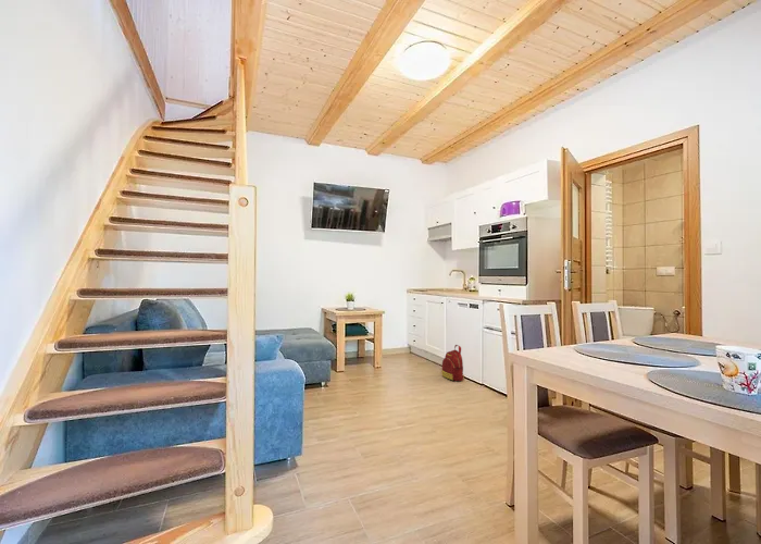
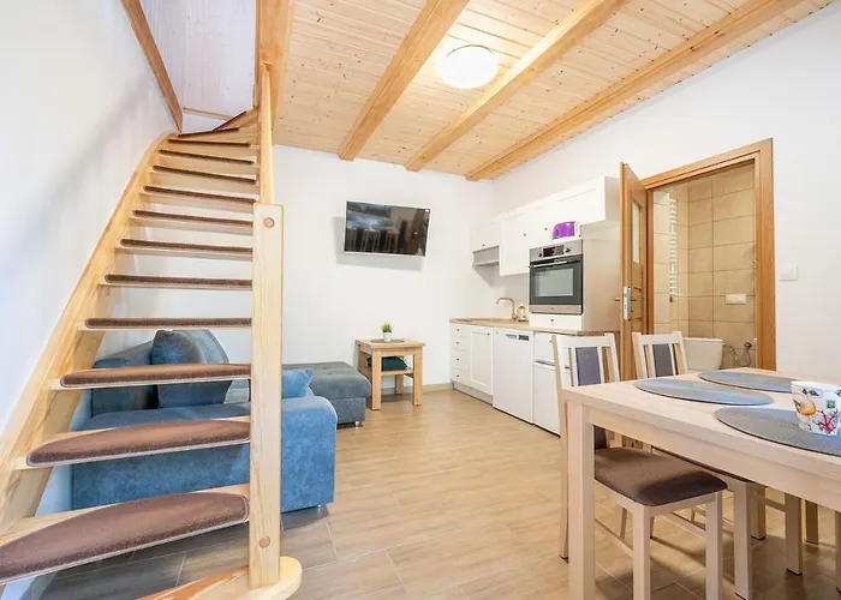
- backpack [440,344,465,382]
